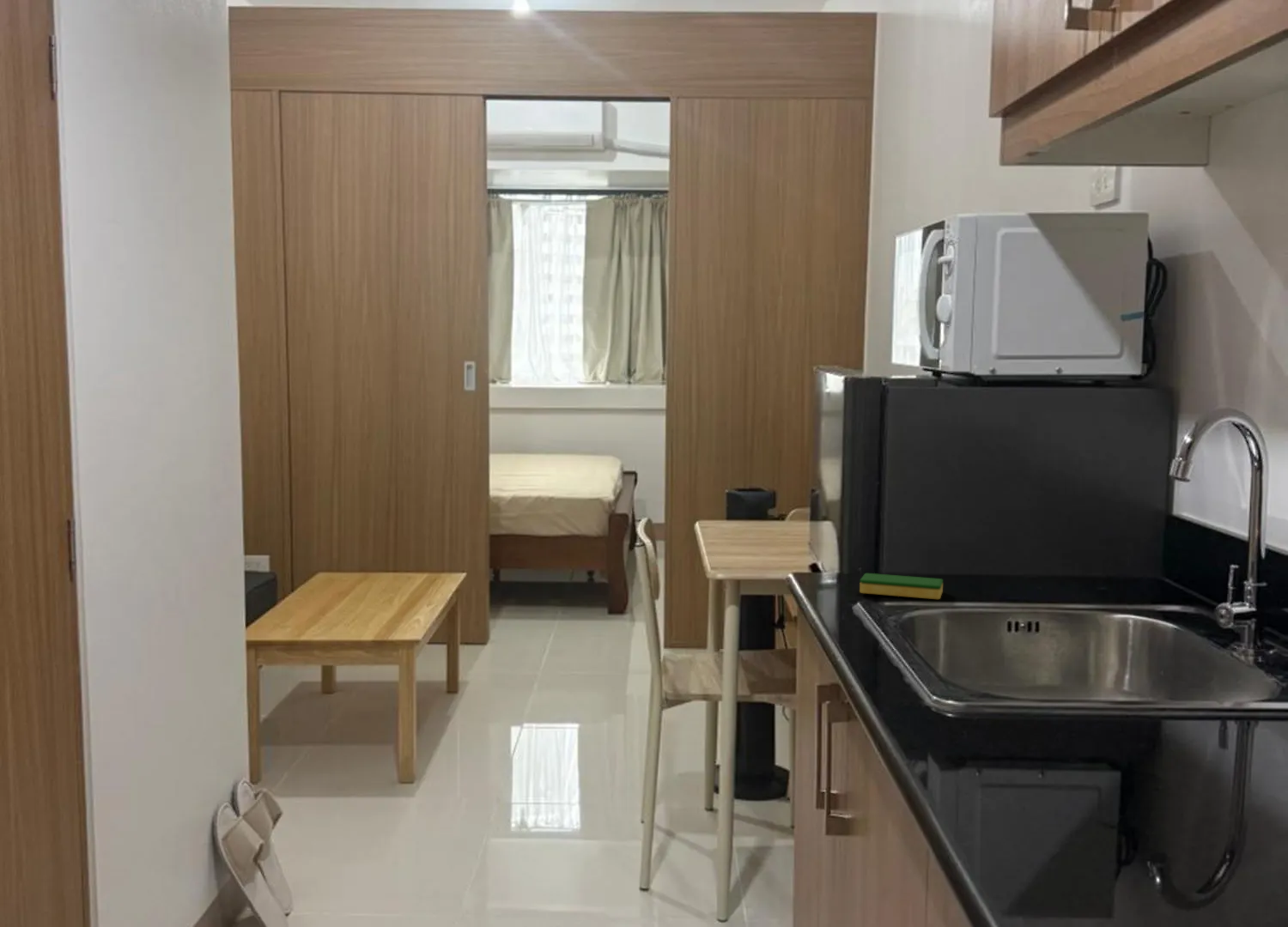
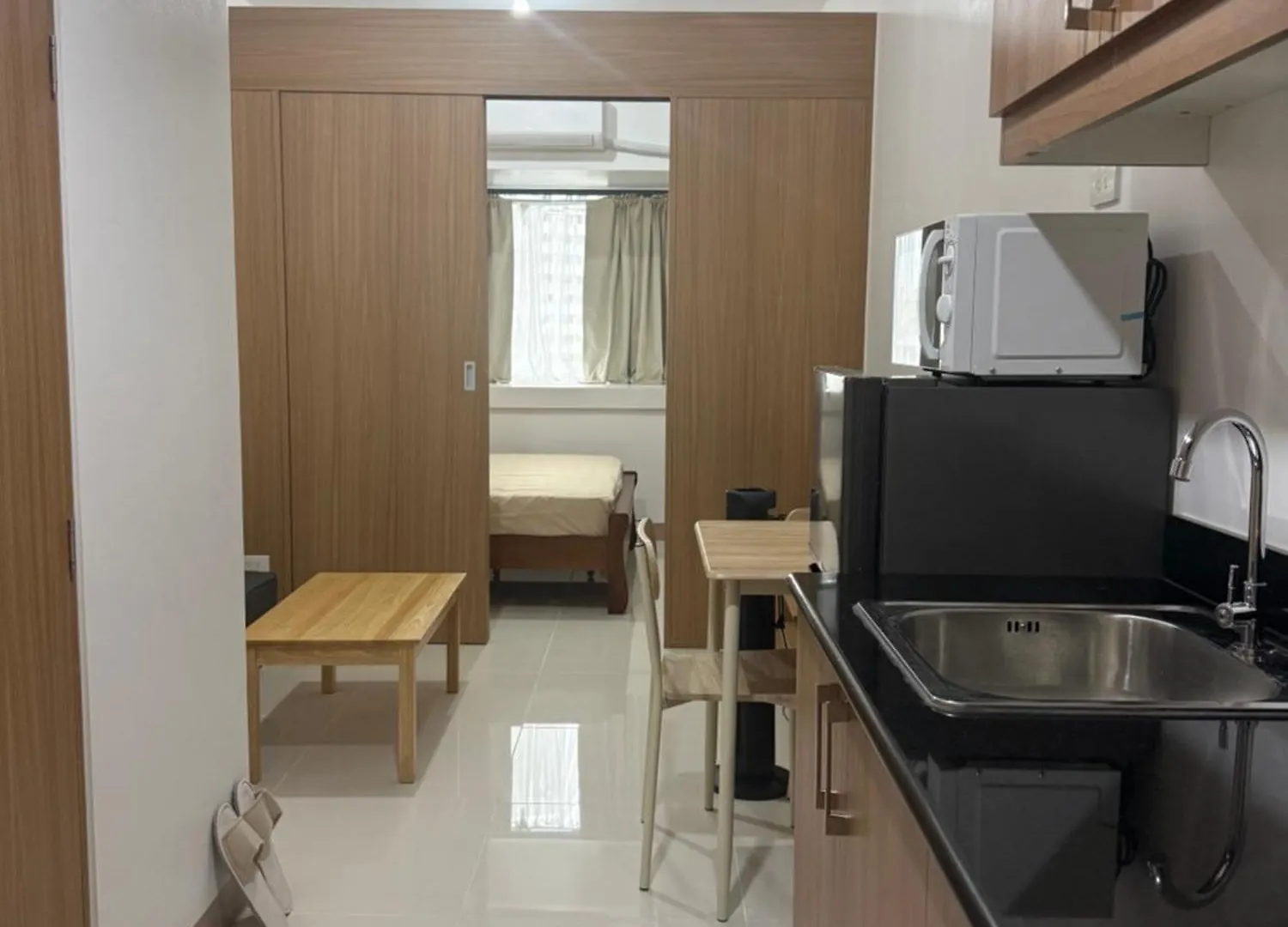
- dish sponge [859,573,944,600]
